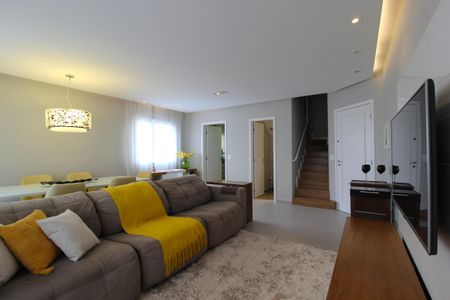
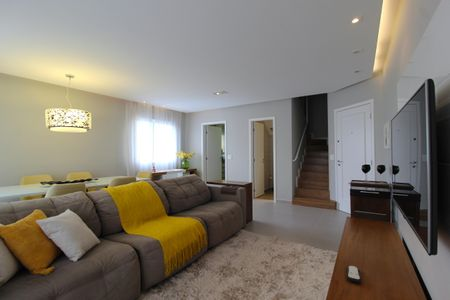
+ remote control [345,265,363,284]
